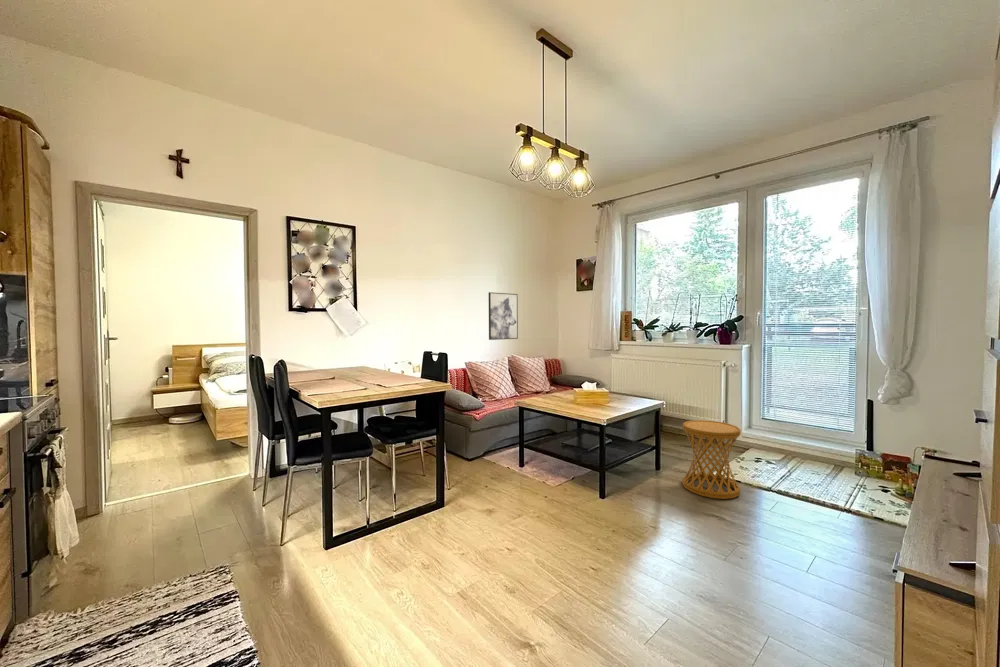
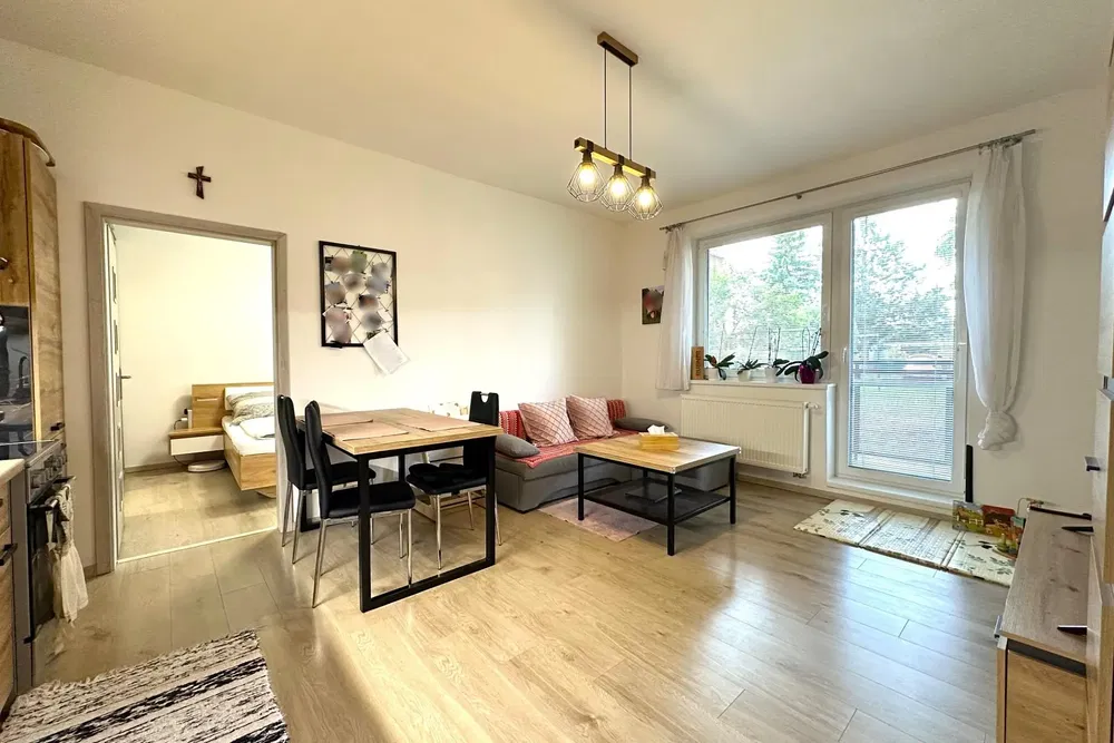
- side table [681,419,742,500]
- wall art [488,291,519,341]
